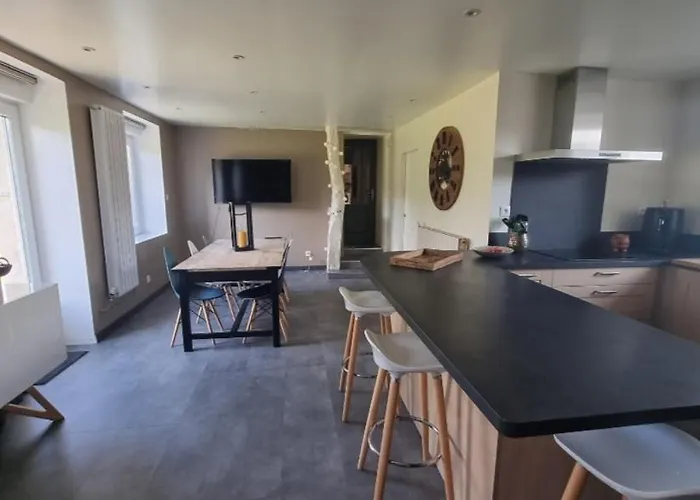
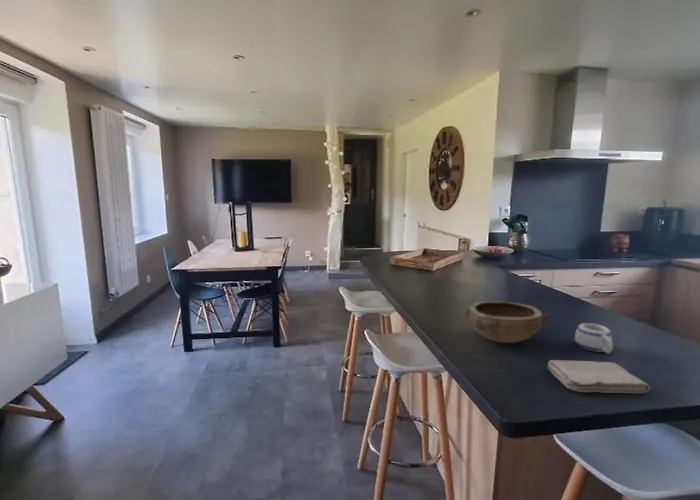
+ bowl [464,300,548,344]
+ mug [574,322,614,355]
+ washcloth [547,359,651,394]
